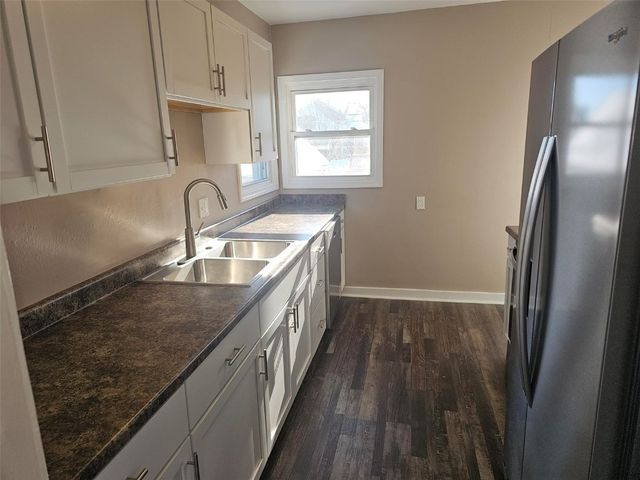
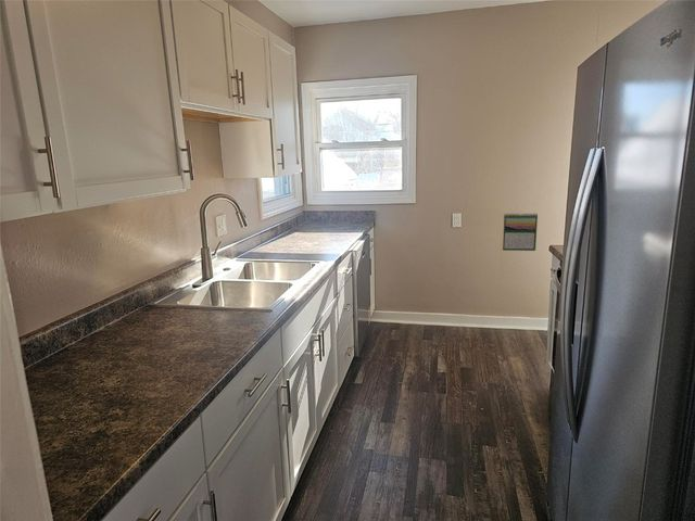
+ calendar [502,212,539,252]
